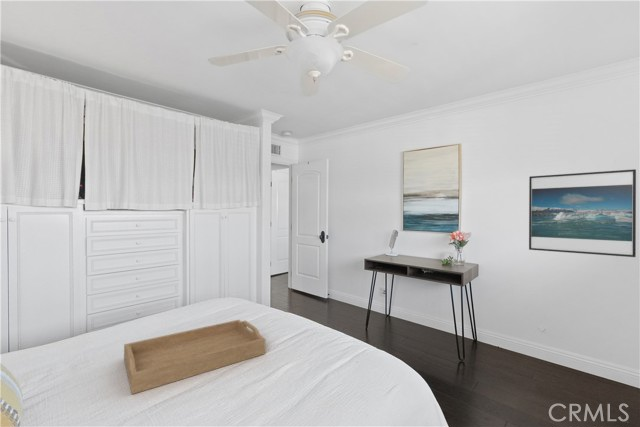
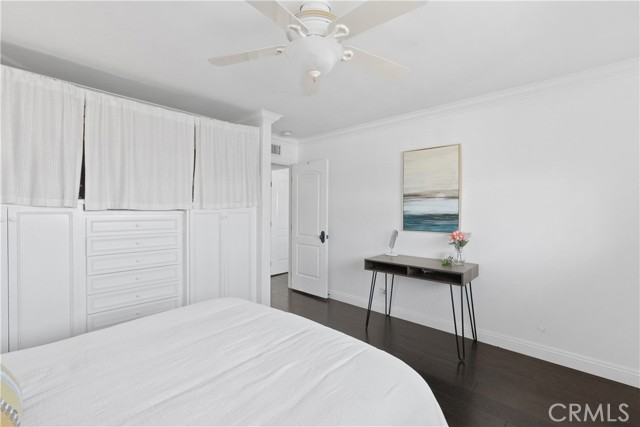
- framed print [528,168,637,258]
- serving tray [123,319,267,395]
